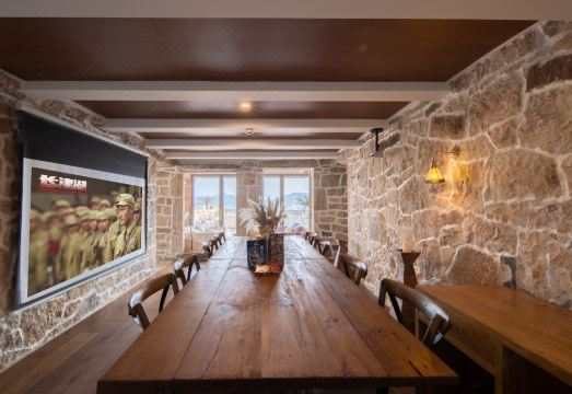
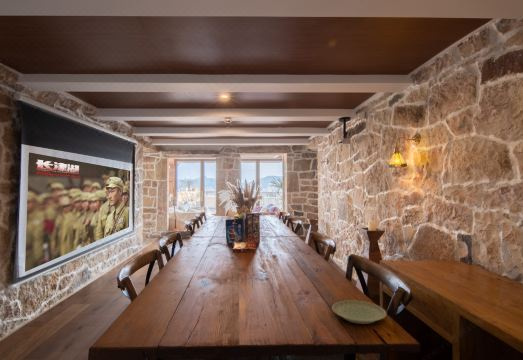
+ plate [331,299,387,325]
